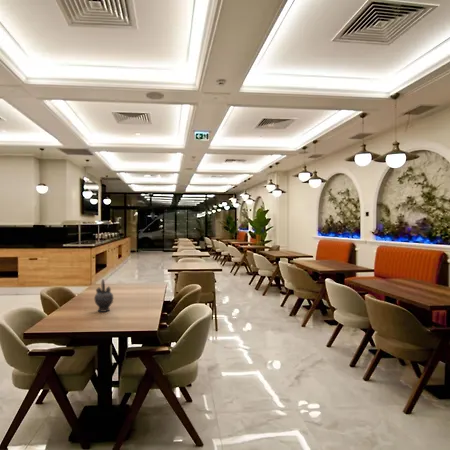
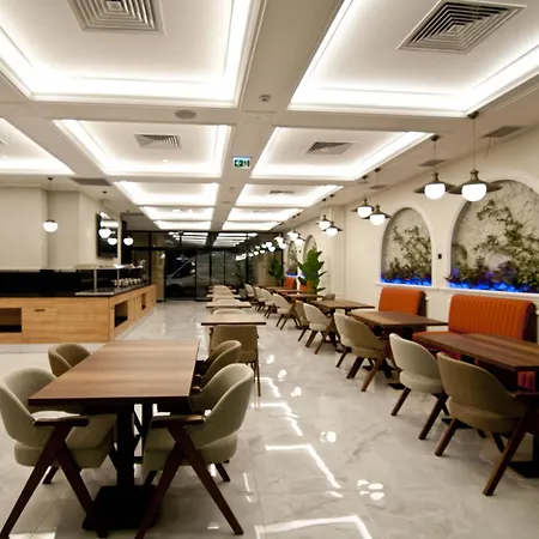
- teapot [93,278,115,313]
